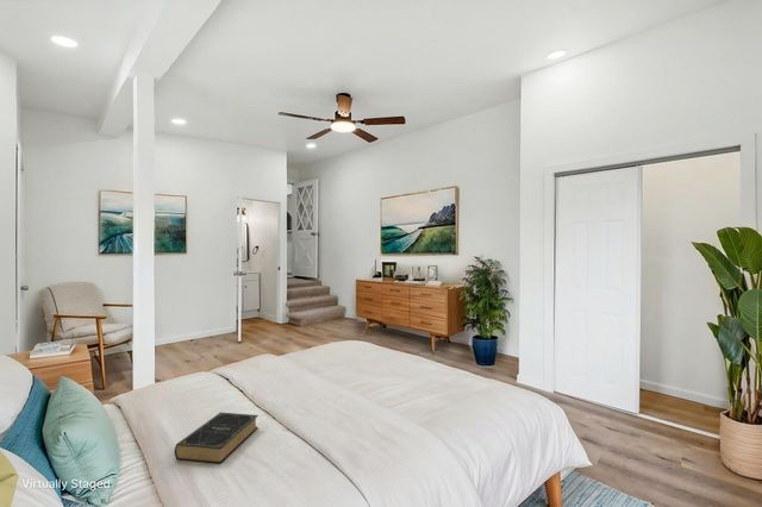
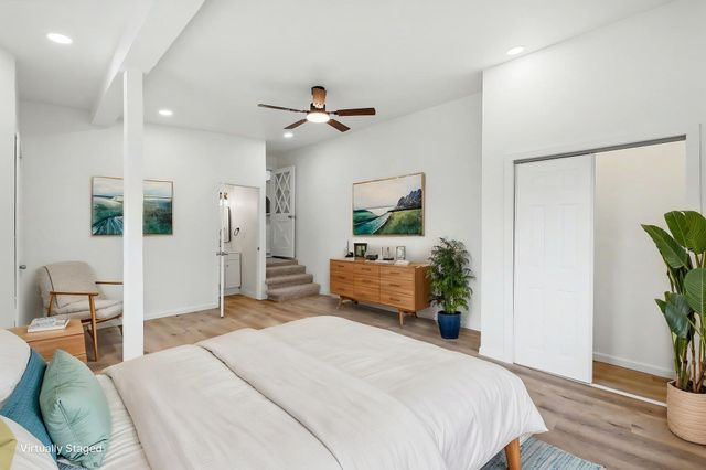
- book [174,412,260,464]
